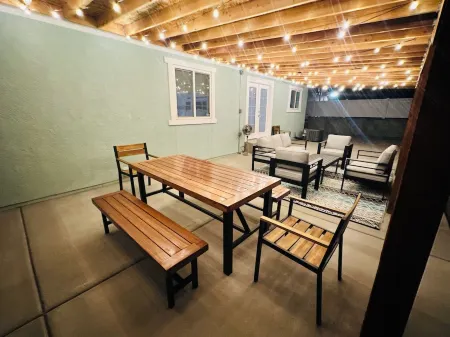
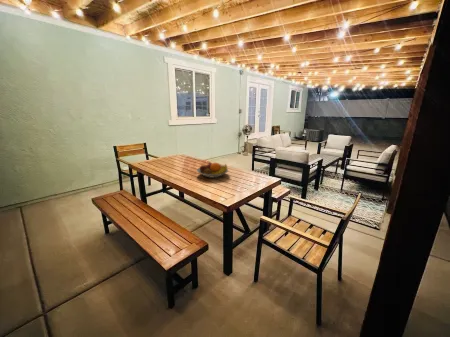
+ fruit bowl [196,161,229,179]
